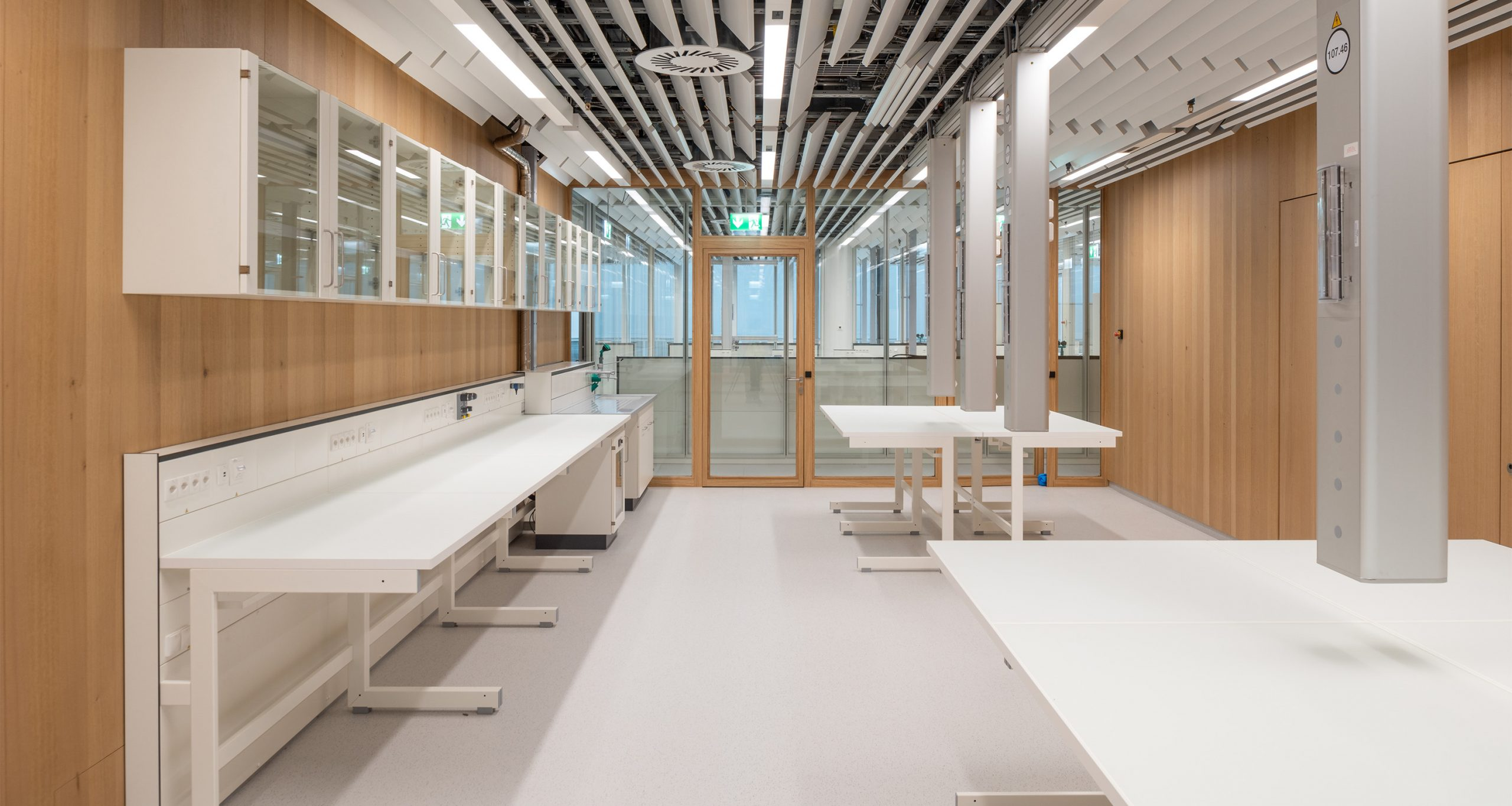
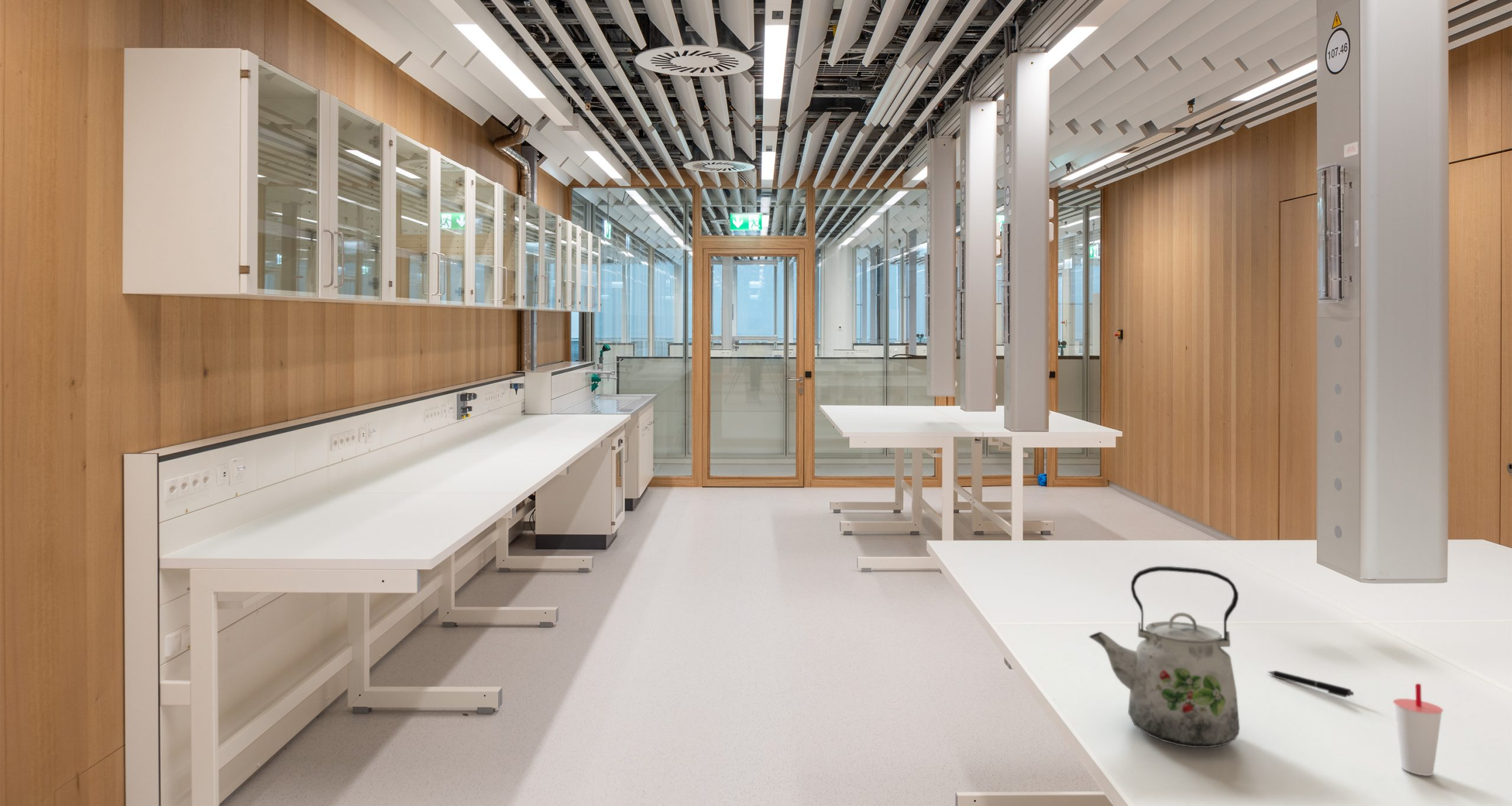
+ cup [1393,683,1443,776]
+ kettle [1088,566,1240,749]
+ pen [1266,670,1354,698]
